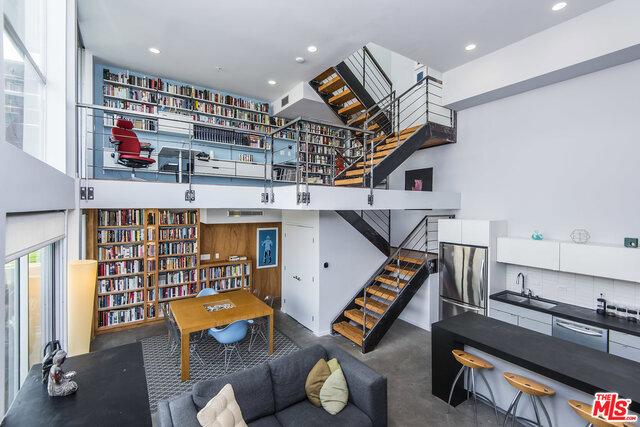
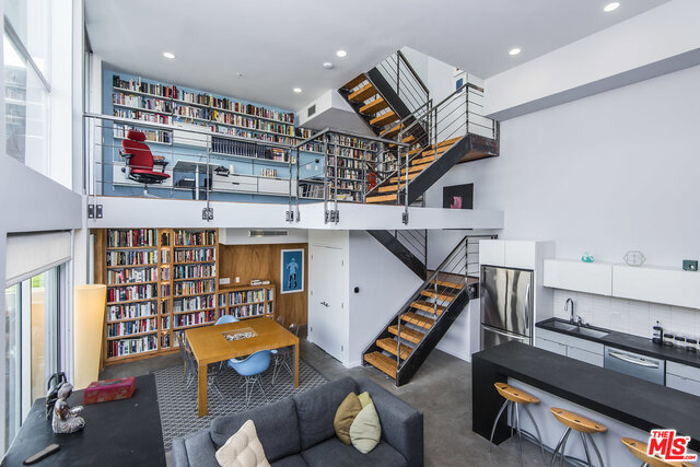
+ remote control [22,443,62,467]
+ tissue box [83,375,137,406]
